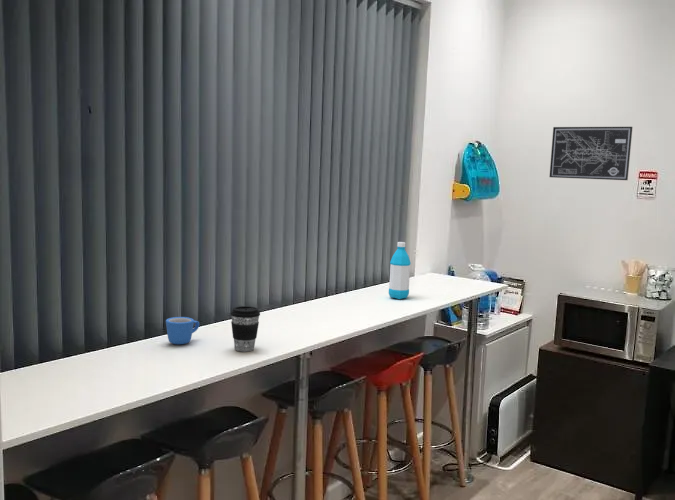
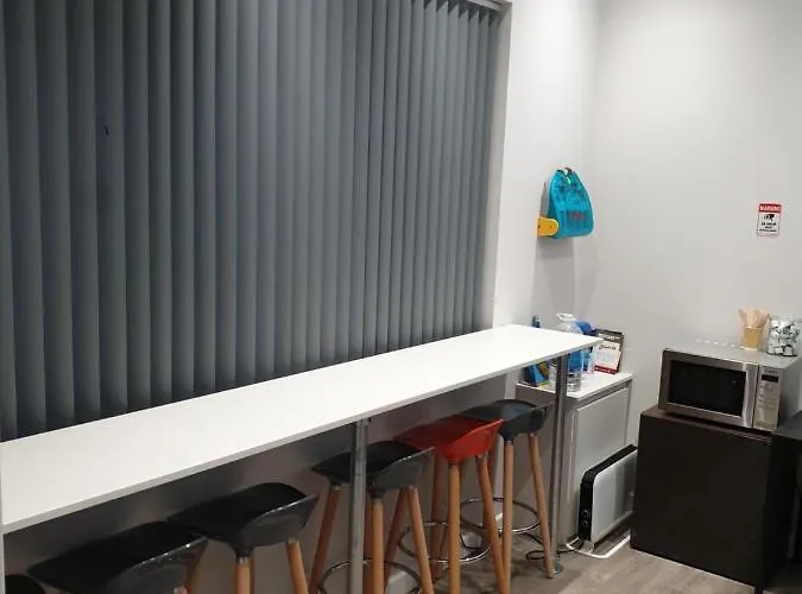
- mug [165,316,200,345]
- wall art [549,126,634,181]
- water bottle [388,241,412,300]
- coffee cup [230,305,261,352]
